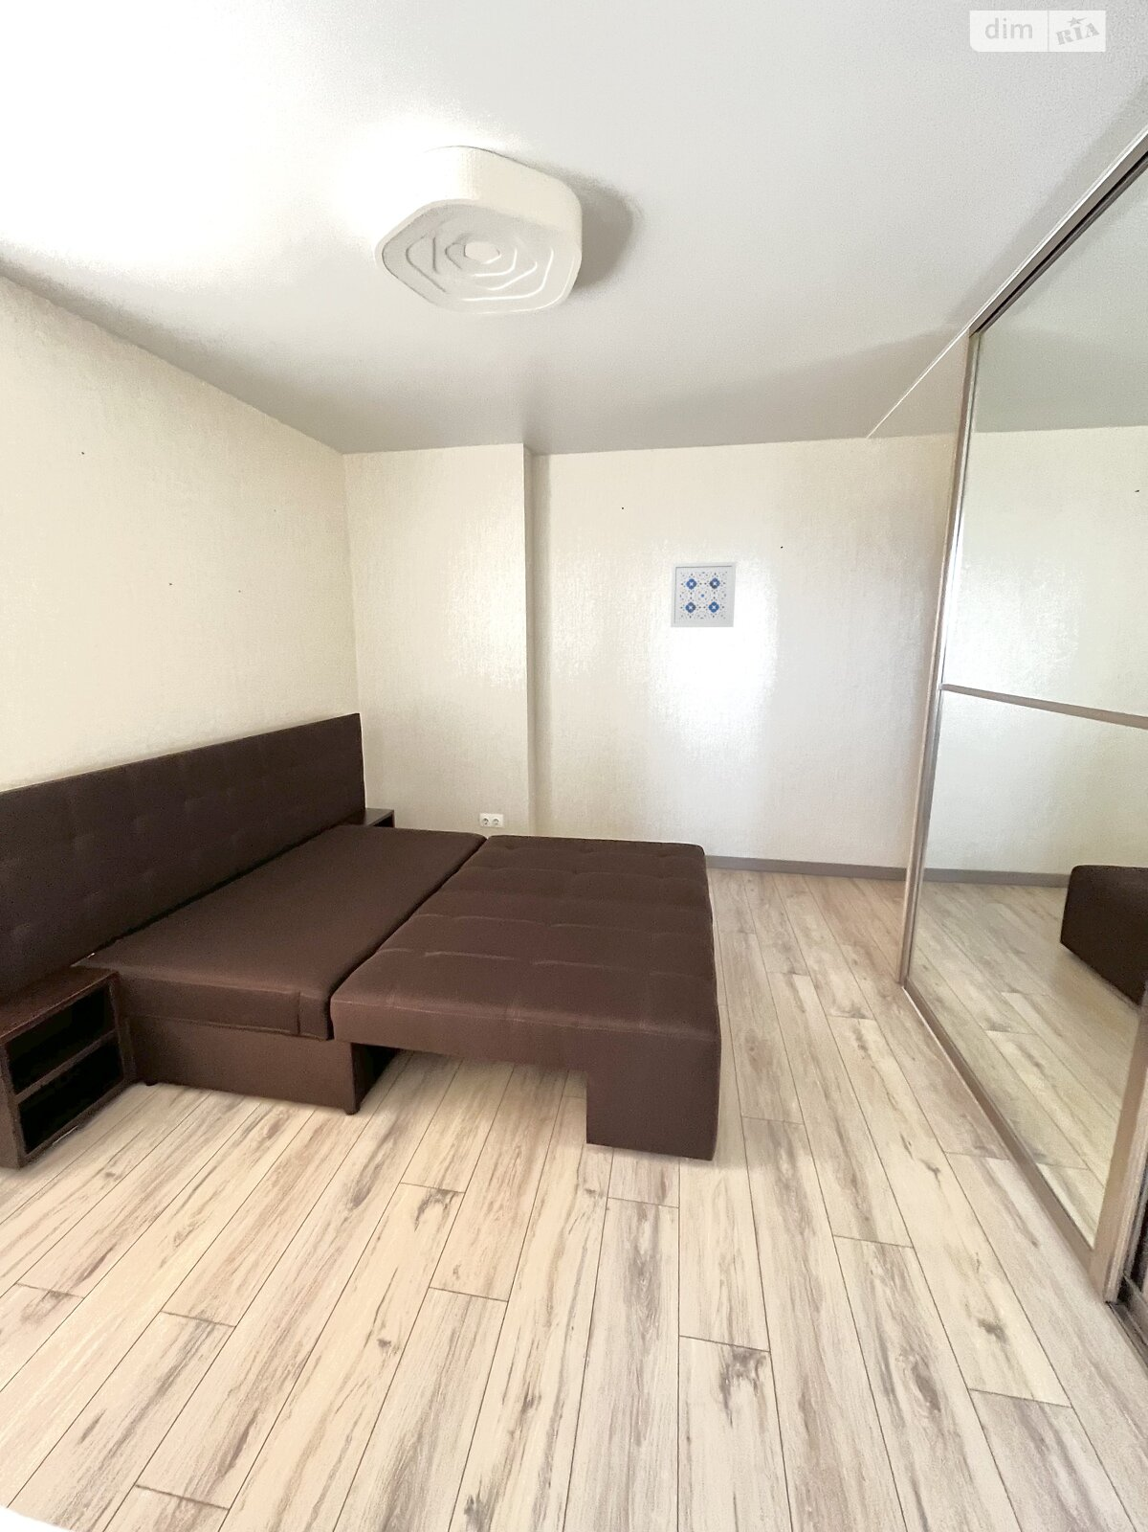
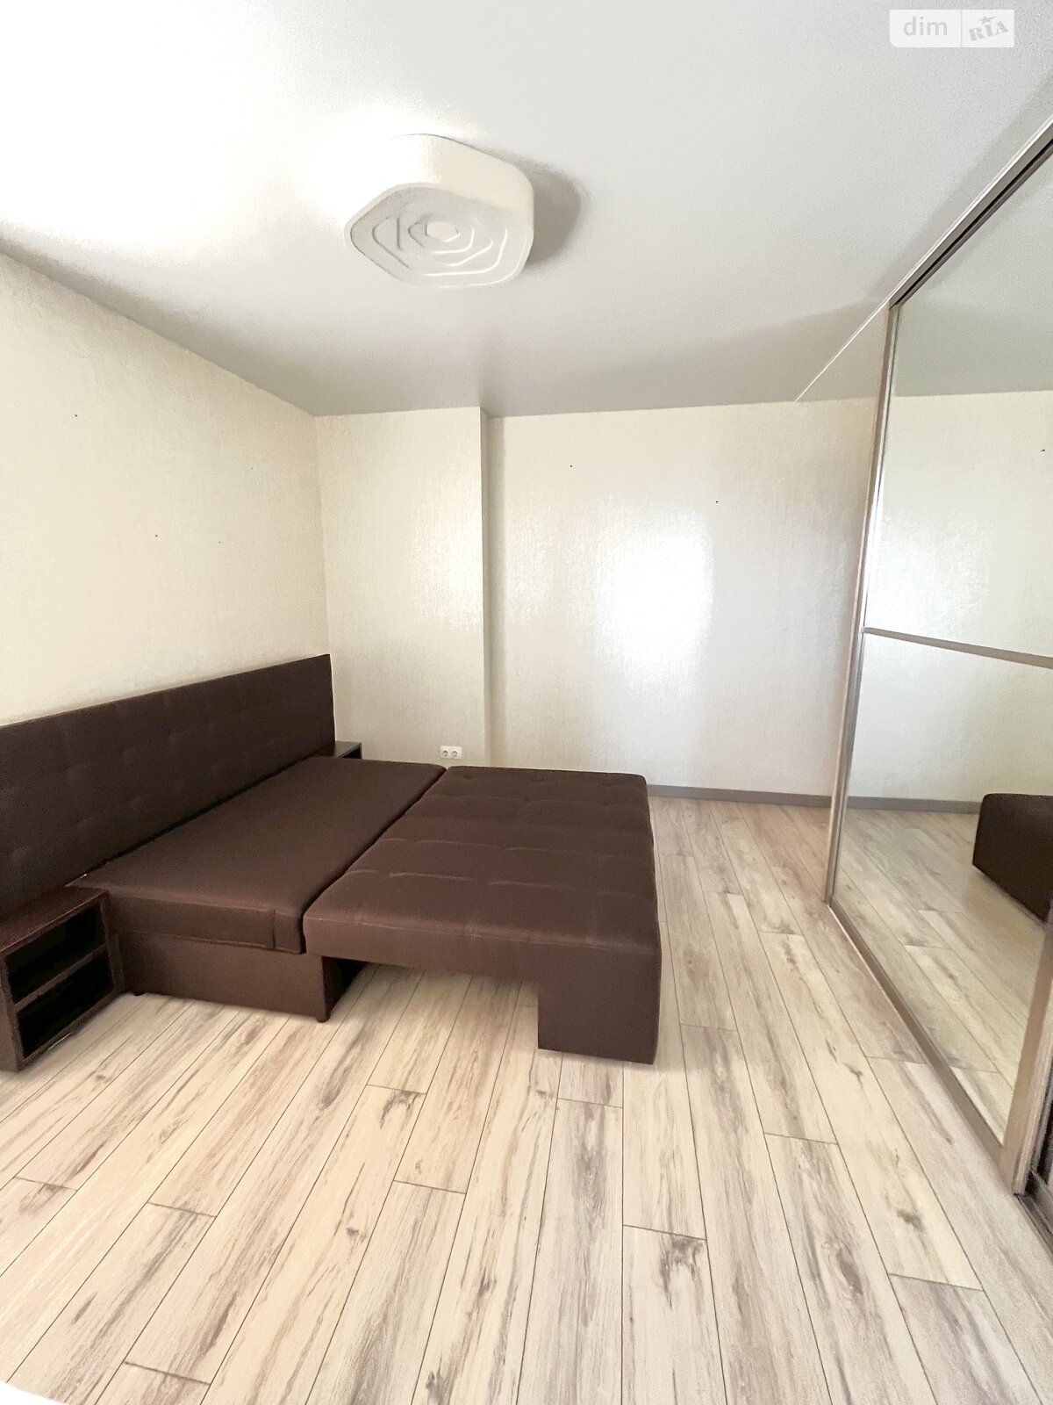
- wall art [669,561,738,628]
